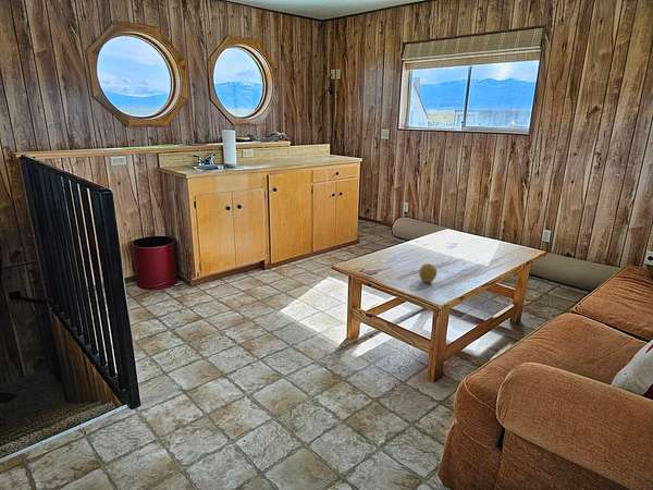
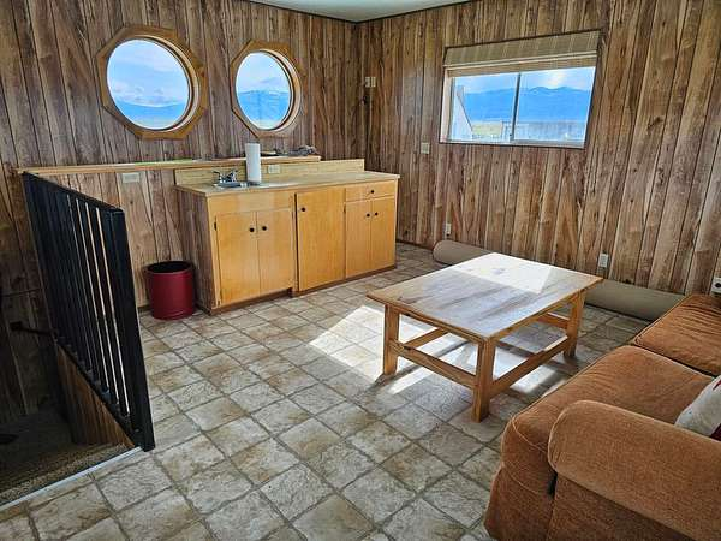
- fruit [418,262,438,283]
